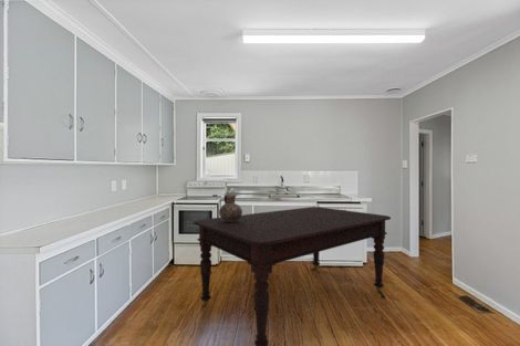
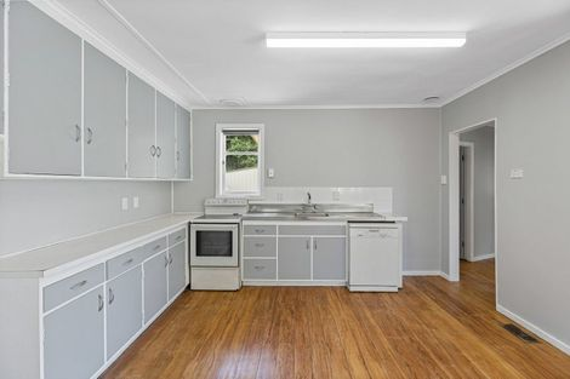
- dining table [193,206,392,346]
- ceramic jug [218,193,243,222]
